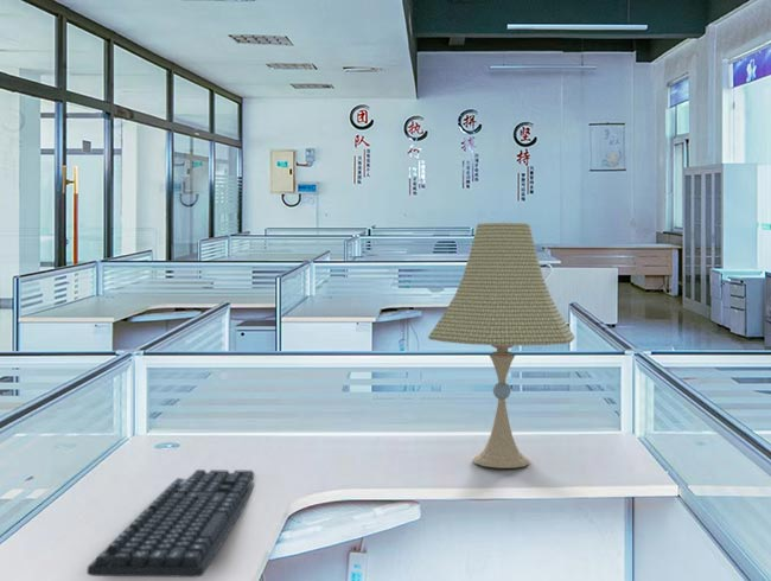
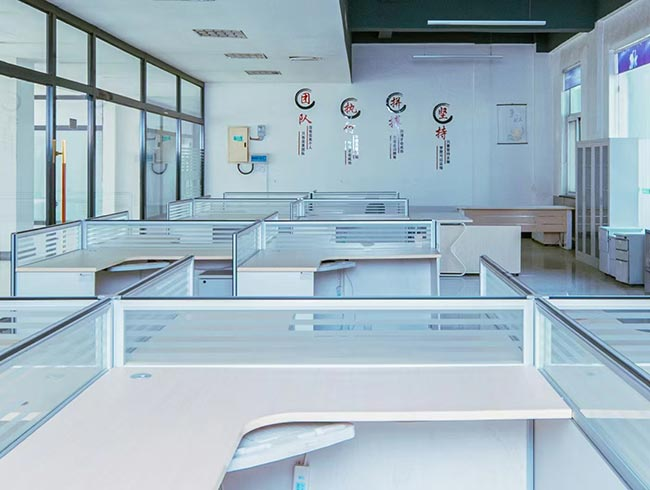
- desk lamp [427,222,575,470]
- keyboard [85,468,256,579]
